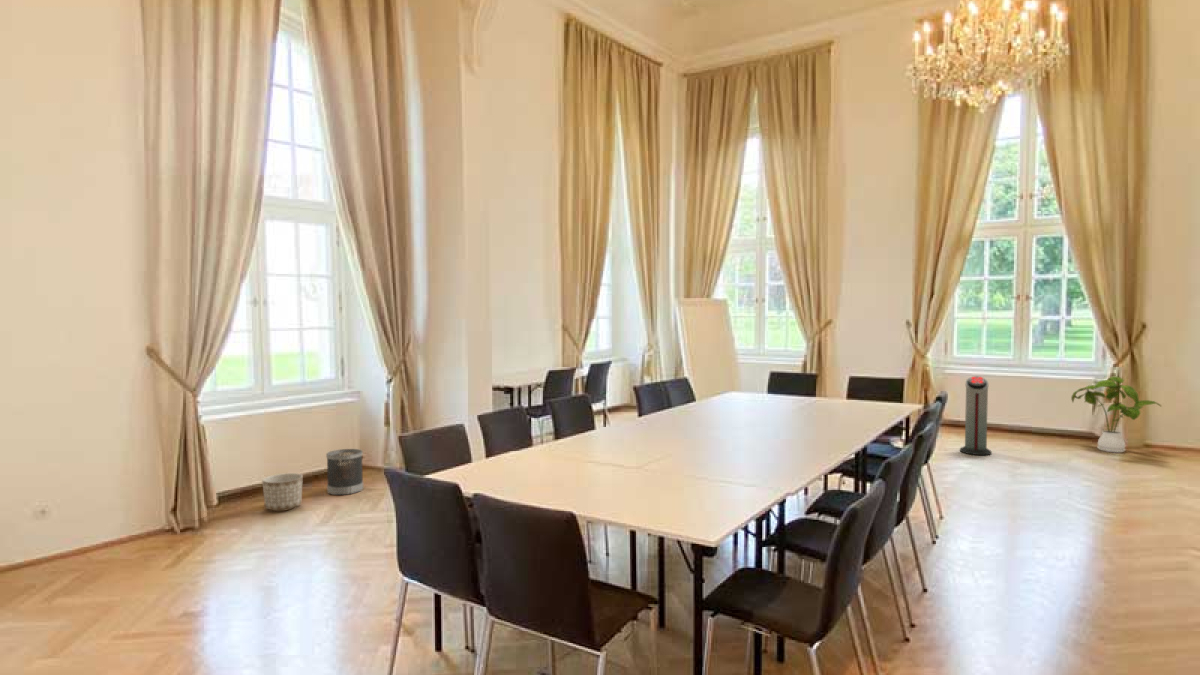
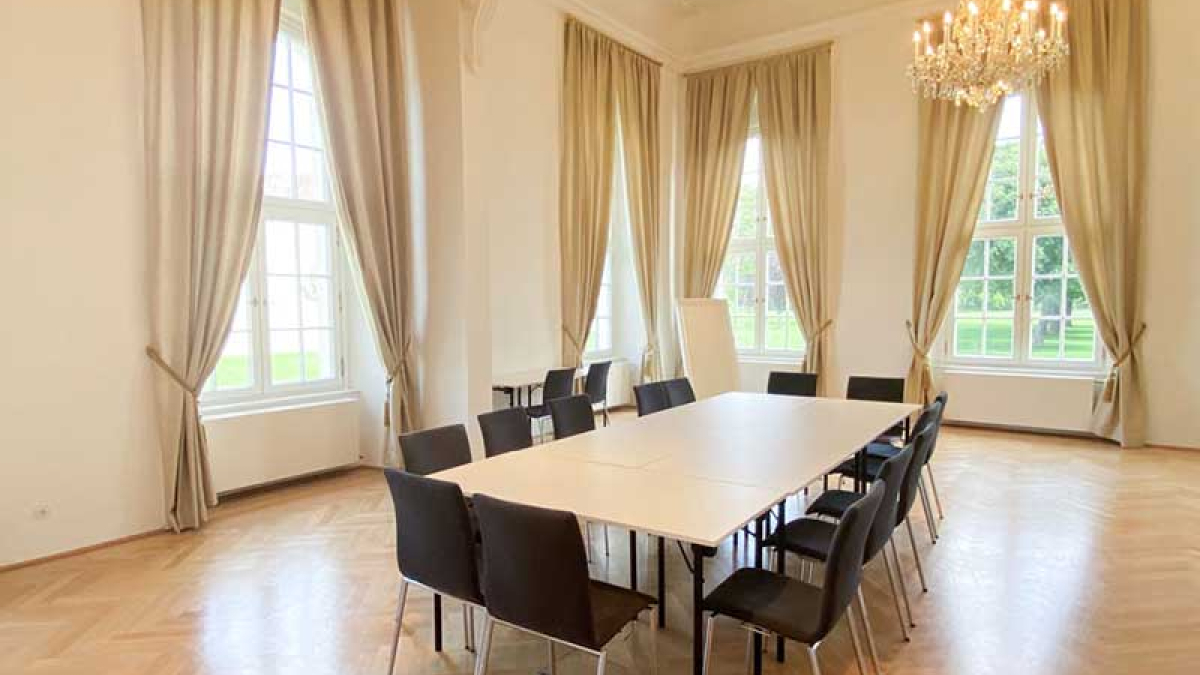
- air purifier [959,375,993,456]
- house plant [1070,375,1163,454]
- planter [261,472,304,512]
- wastebasket [325,448,364,496]
